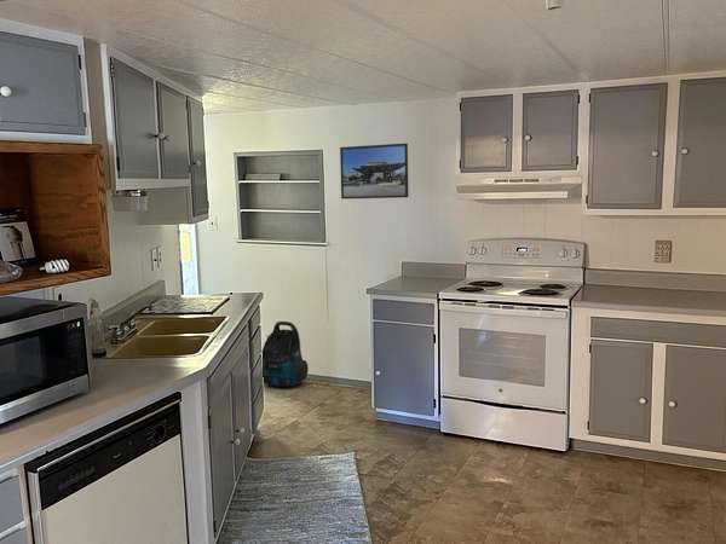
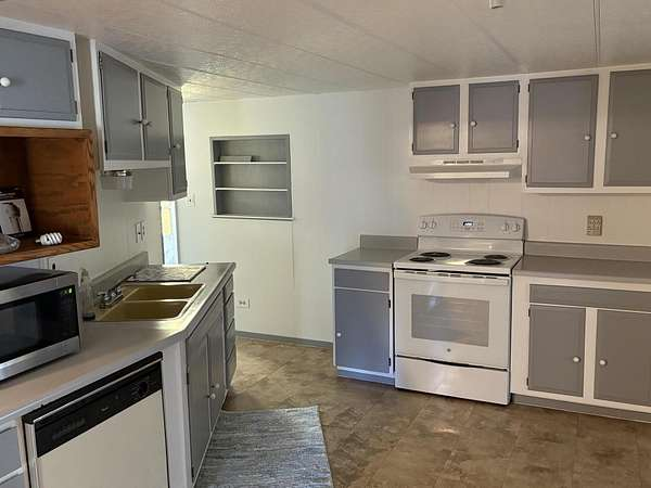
- vacuum cleaner [260,320,310,389]
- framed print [339,143,410,201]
